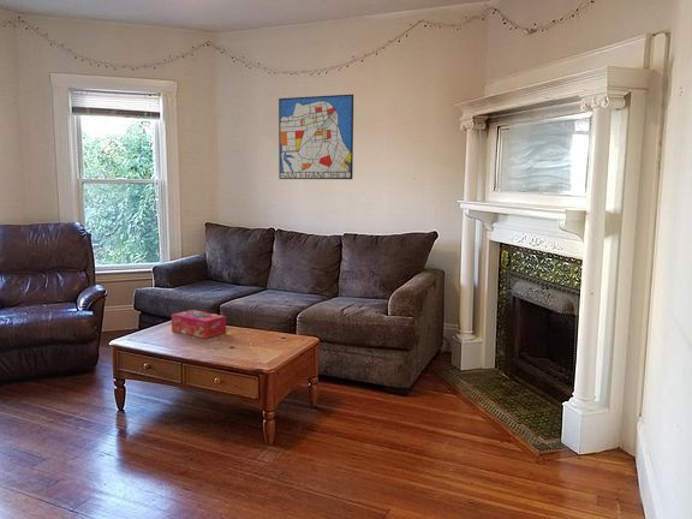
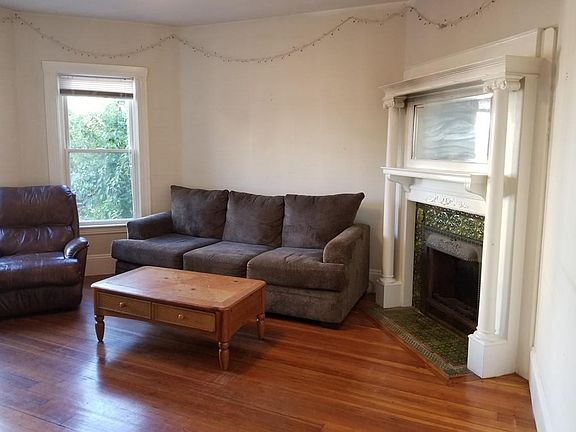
- wall art [278,94,354,180]
- tissue box [171,309,227,340]
